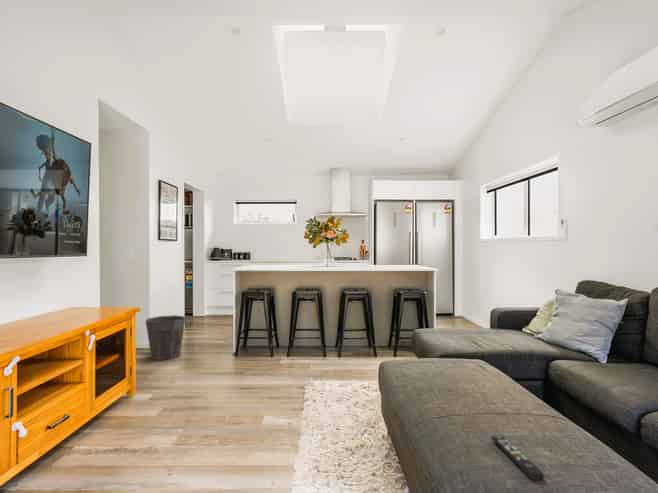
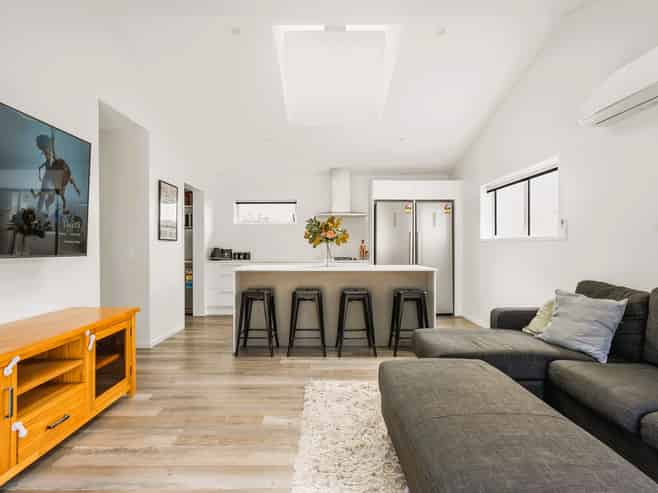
- waste bin [145,314,187,361]
- remote control [490,434,546,481]
